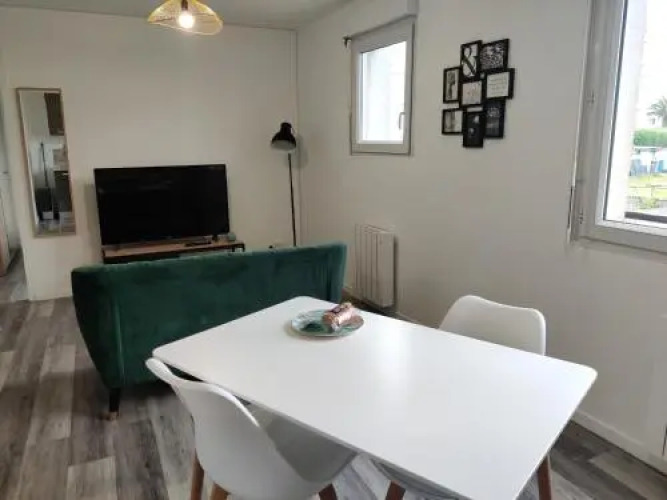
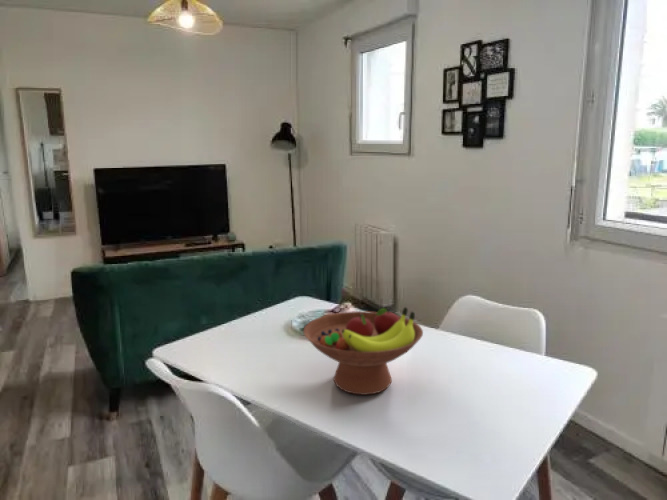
+ fruit bowl [302,306,424,396]
